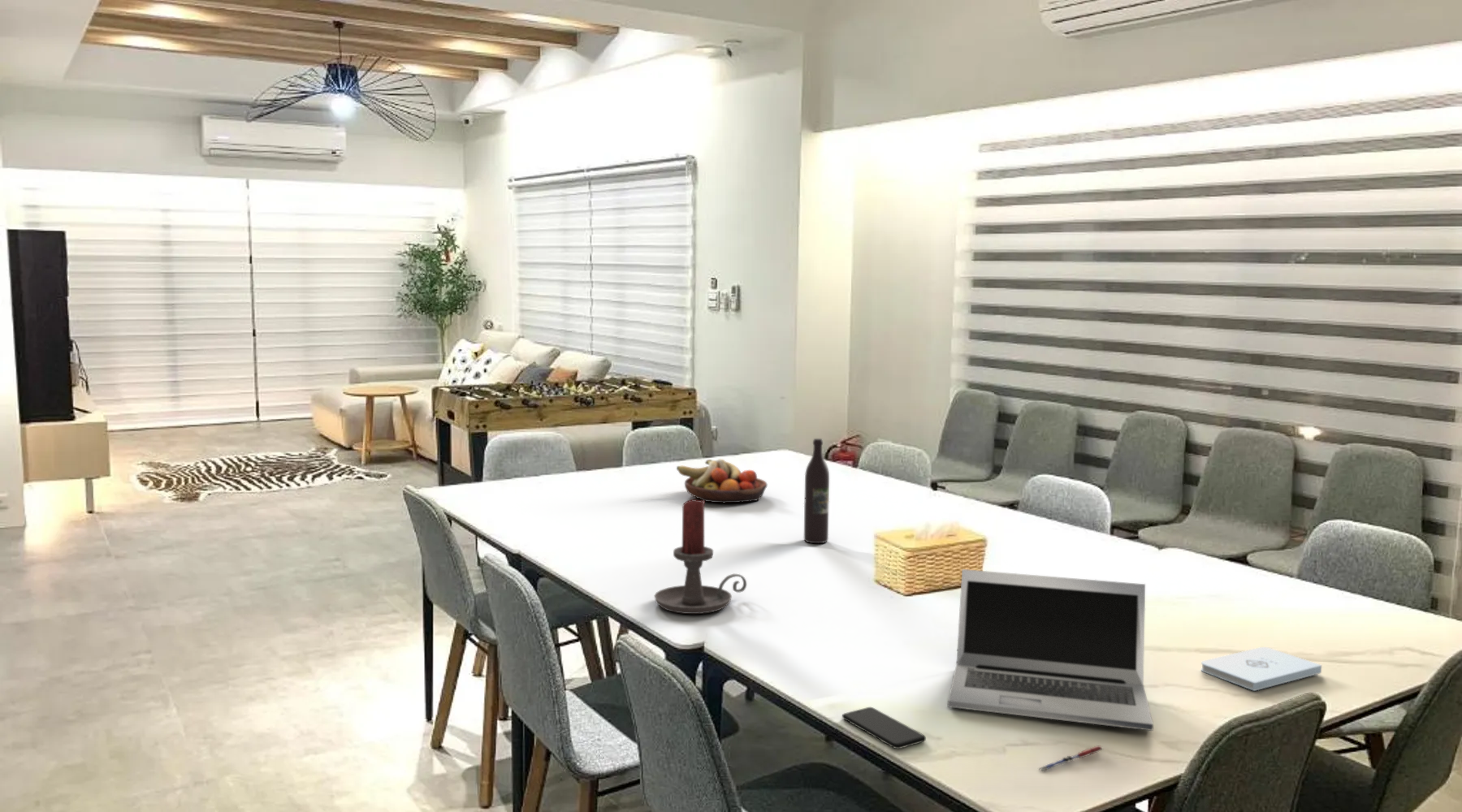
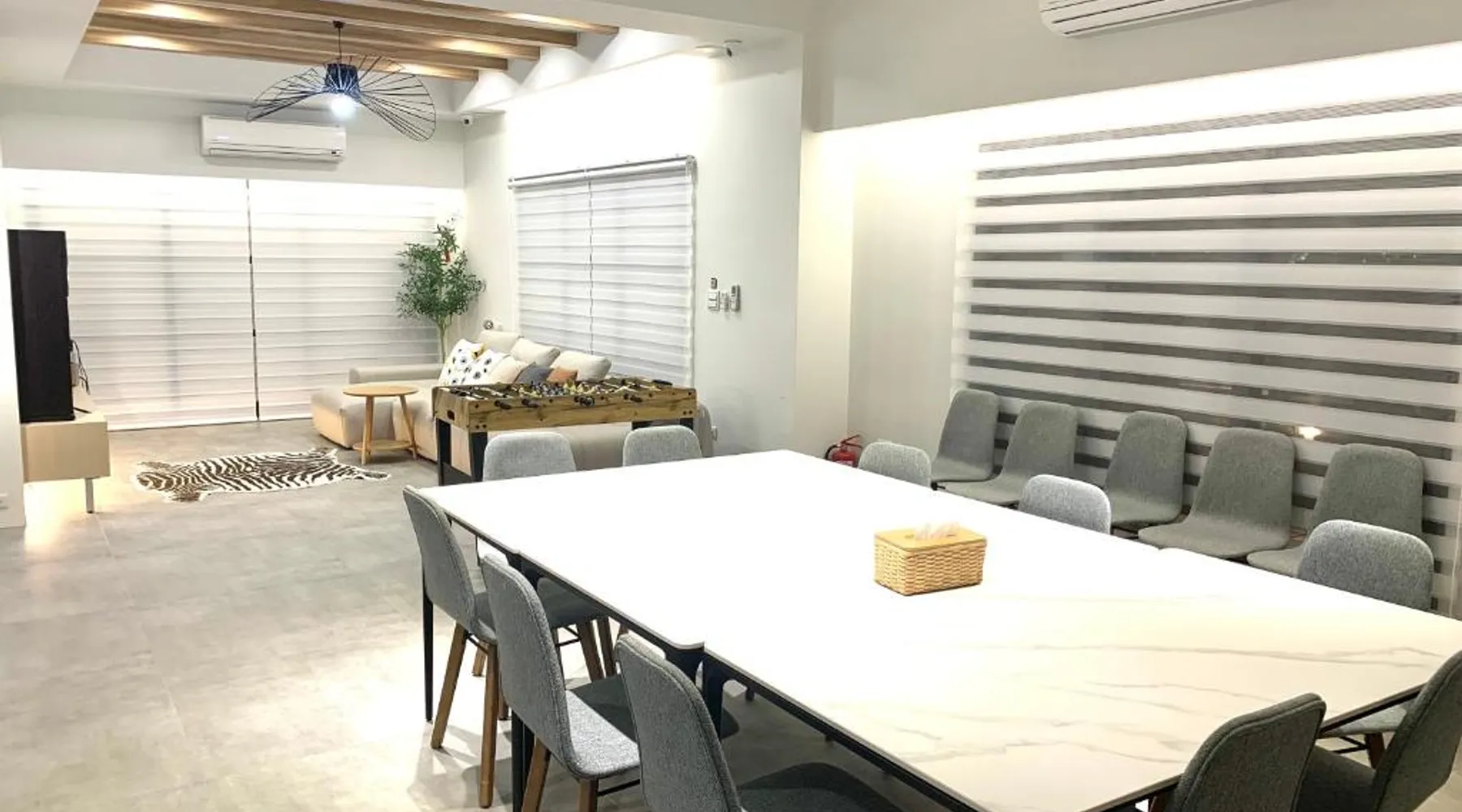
- pen [1038,745,1104,772]
- candle holder [654,499,747,615]
- smartphone [841,706,927,749]
- laptop [947,568,1154,732]
- fruit bowl [676,458,768,504]
- notepad [1200,646,1322,692]
- wine bottle [803,438,830,544]
